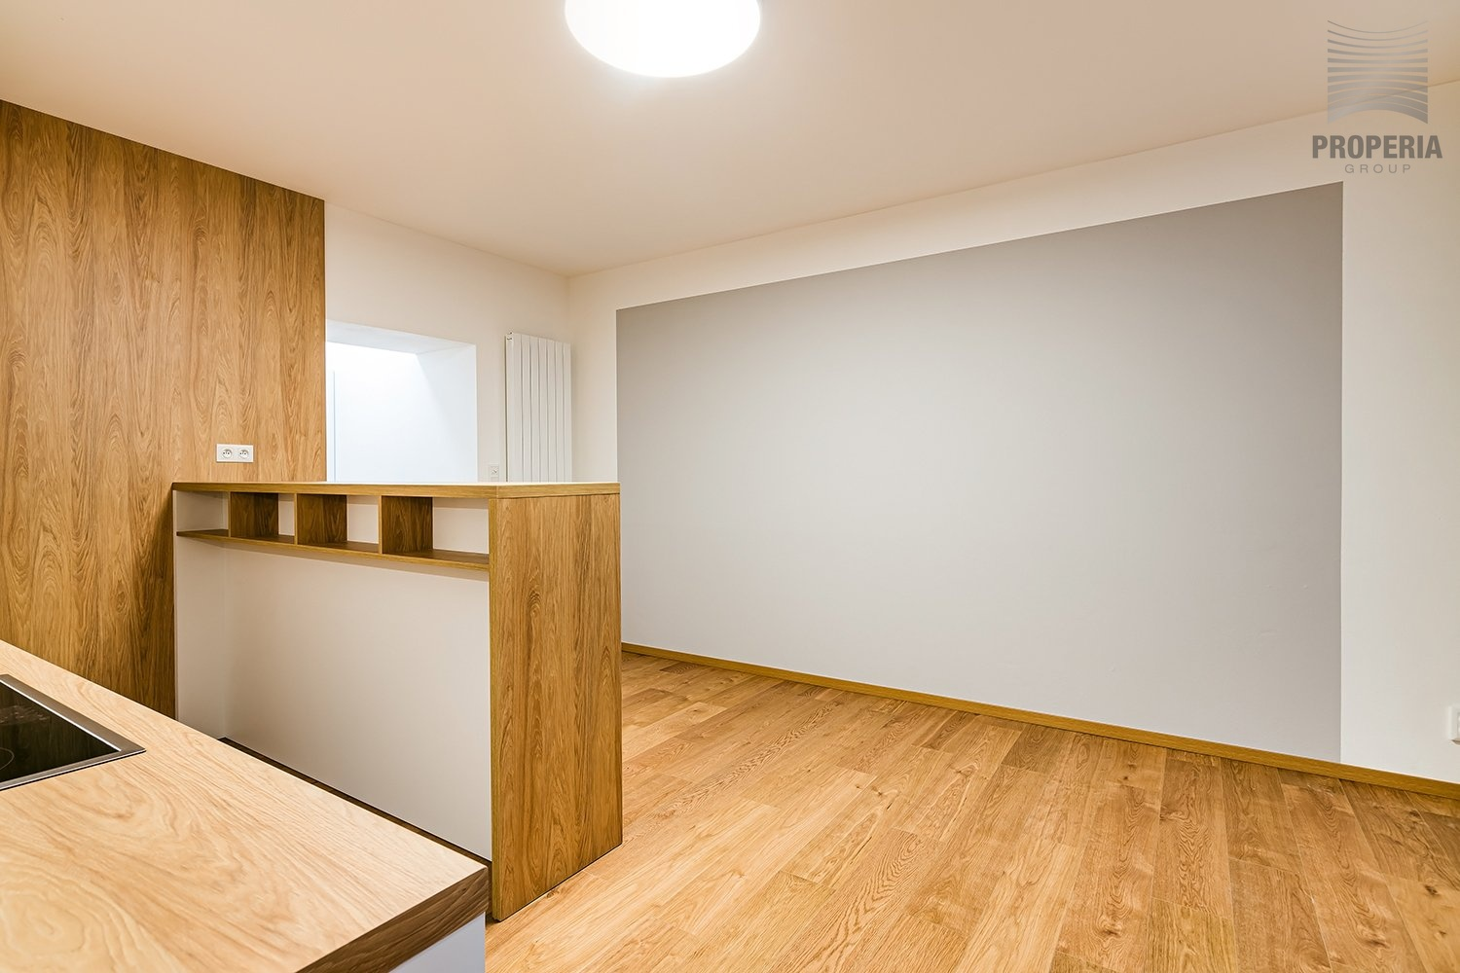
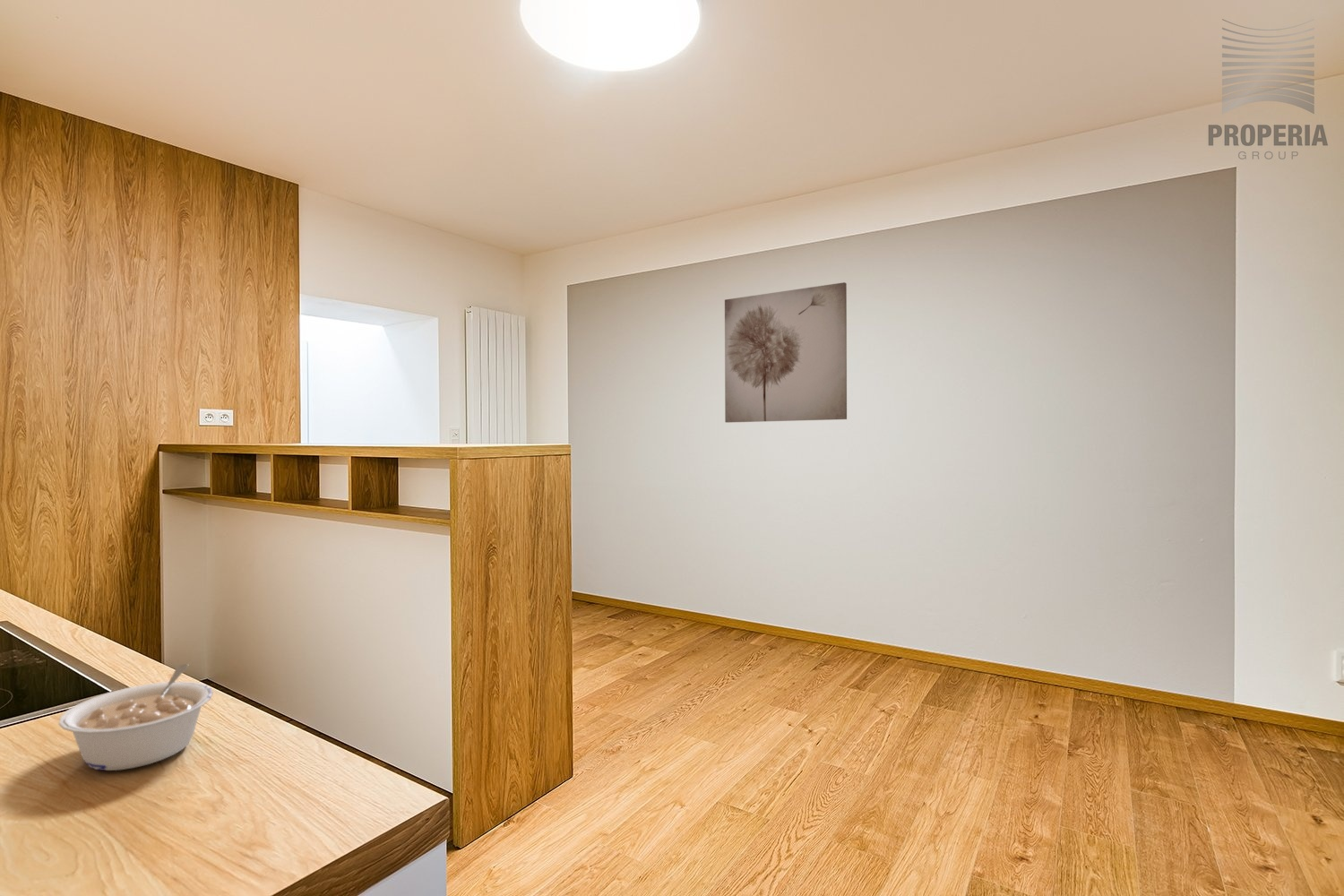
+ legume [57,663,214,771]
+ wall art [724,281,848,423]
